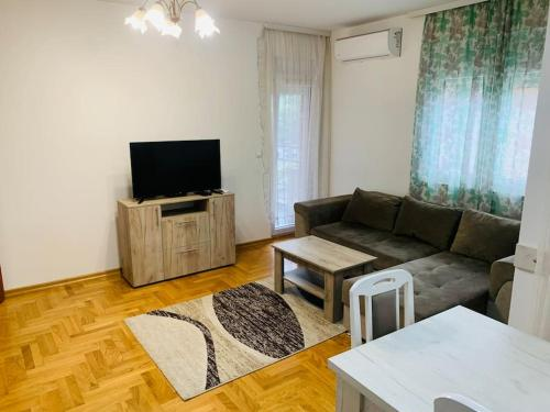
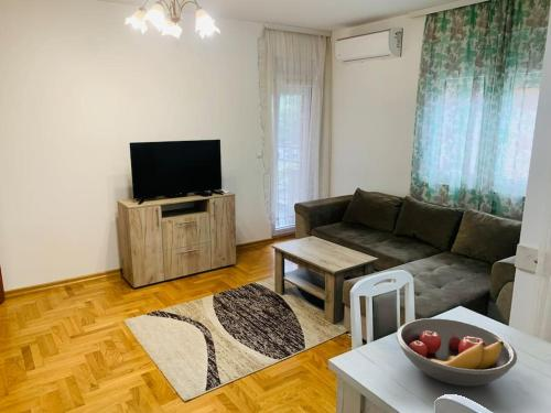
+ fruit bowl [396,317,518,387]
